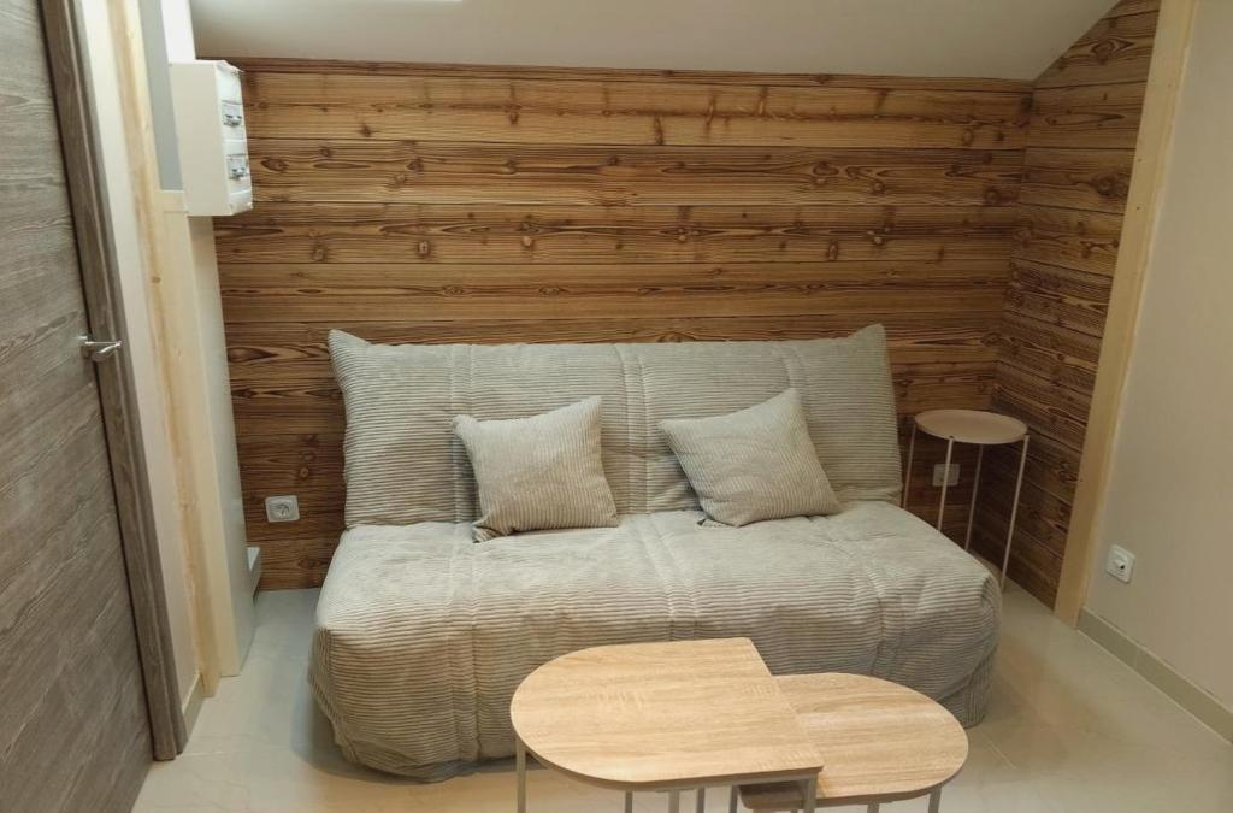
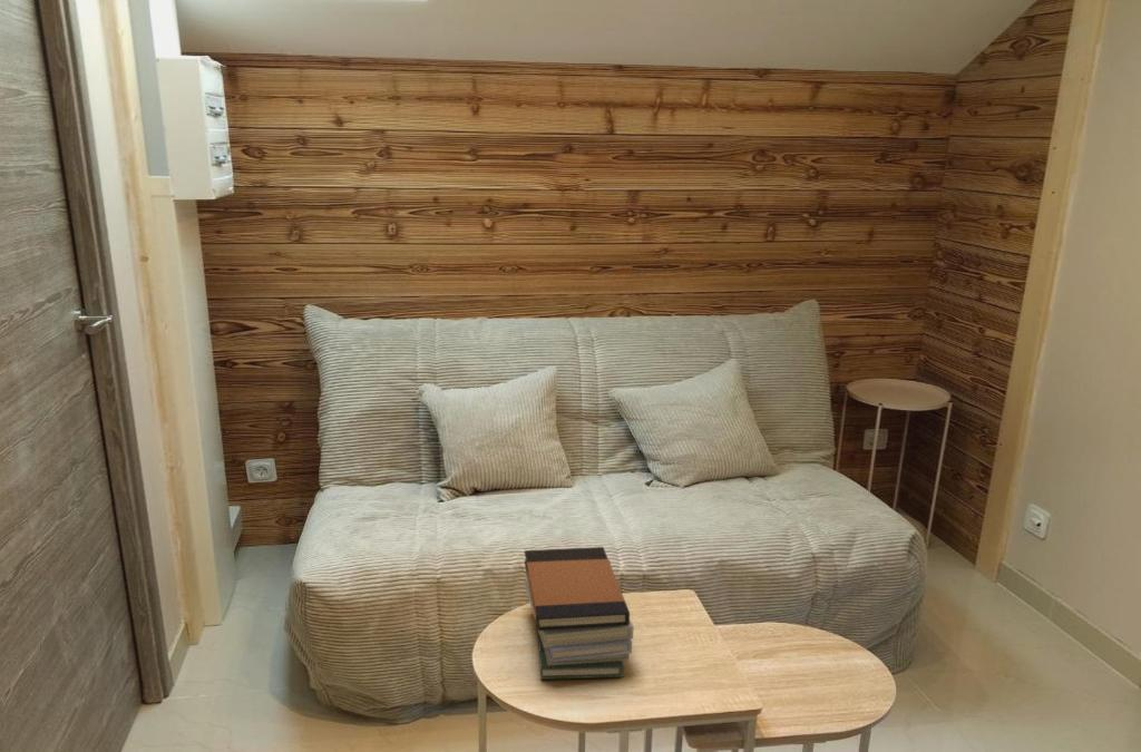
+ book stack [523,546,635,681]
